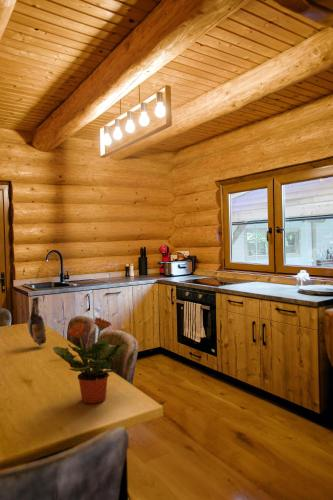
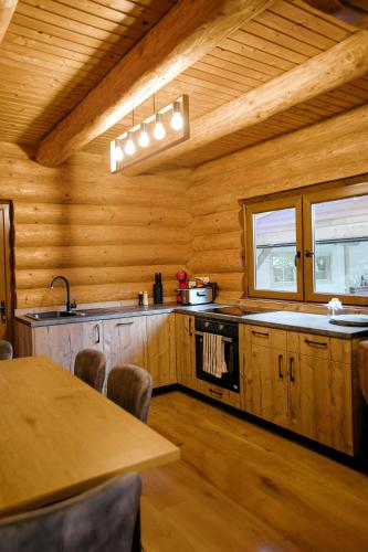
- potted plant [52,316,130,405]
- beer bottle [26,296,47,346]
